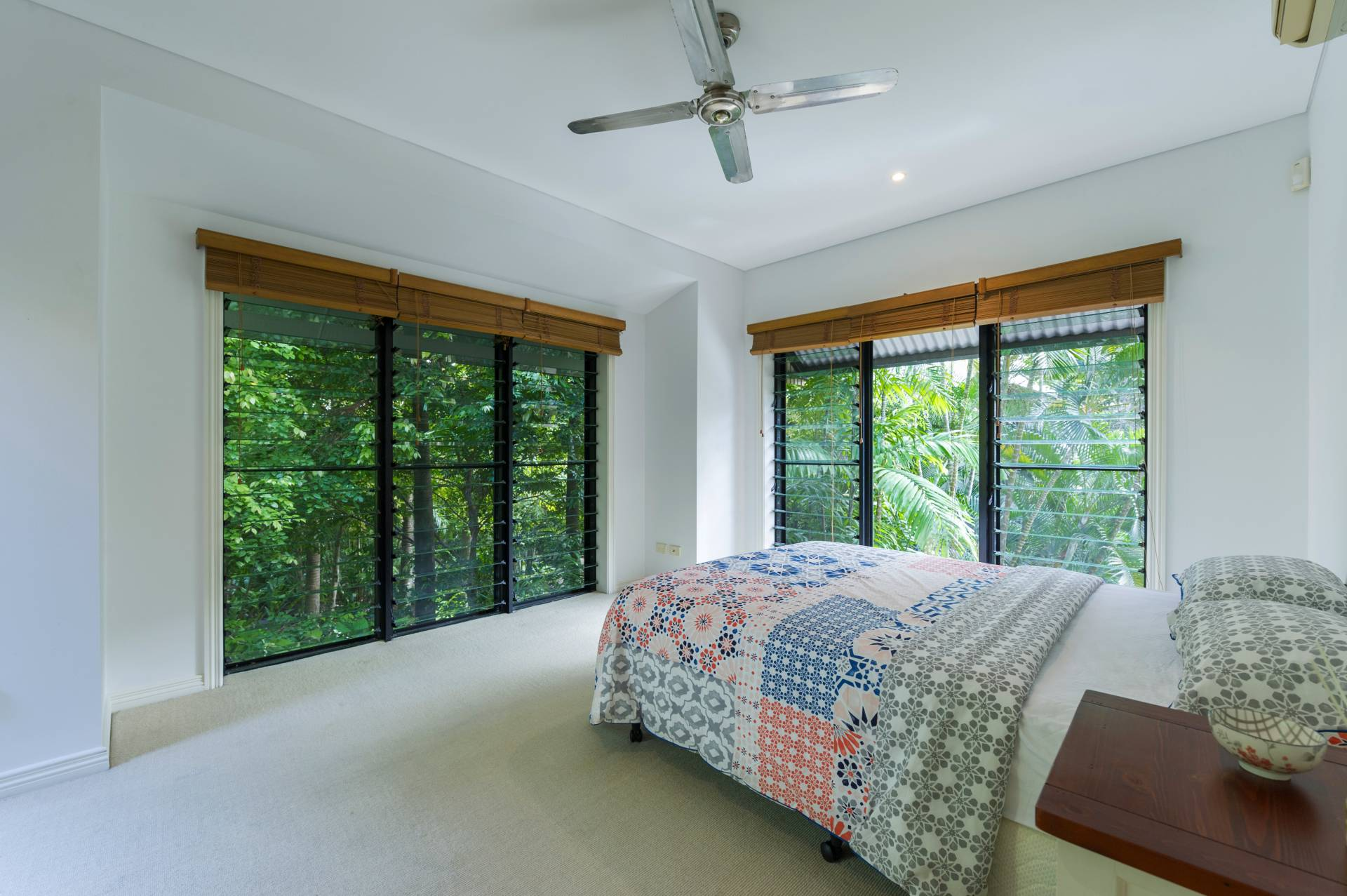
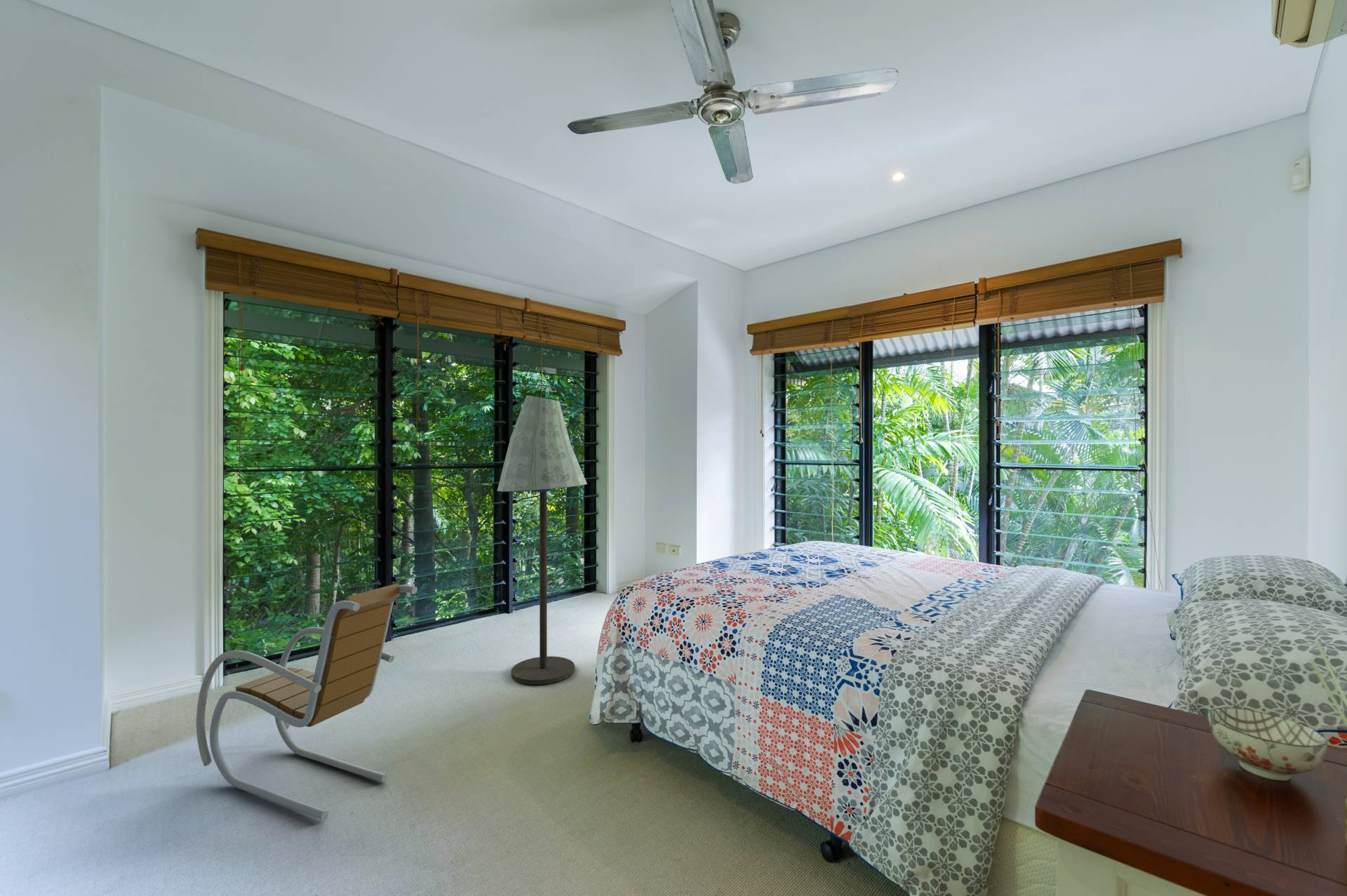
+ lounge chair [196,583,418,820]
+ floor lamp [497,395,588,686]
